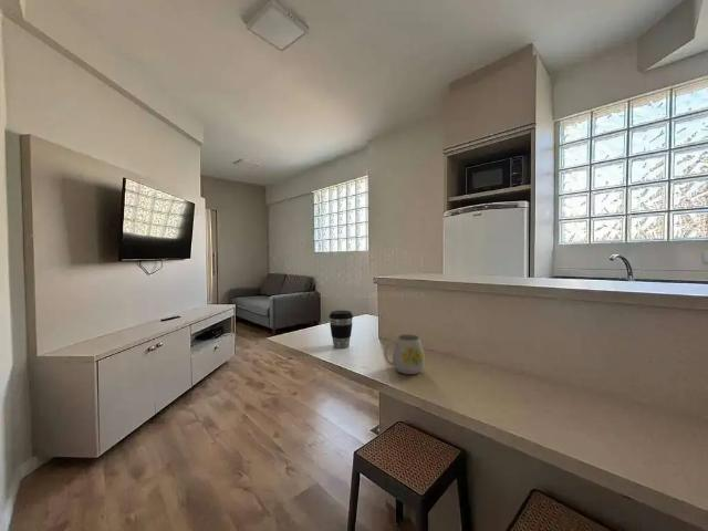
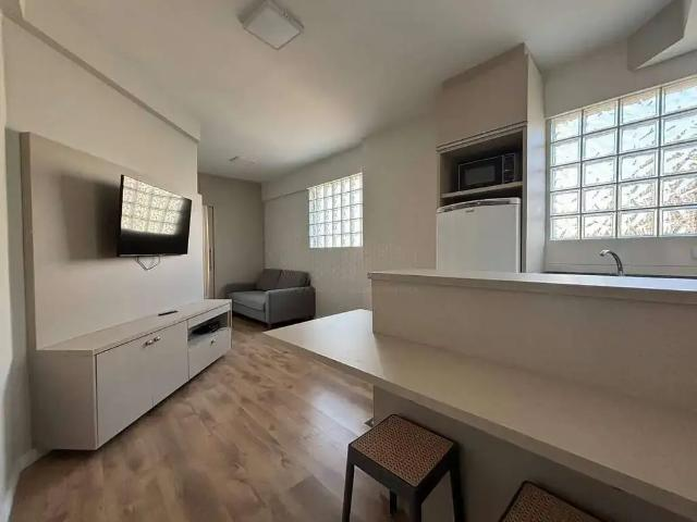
- mug [384,333,426,375]
- coffee cup [327,310,354,350]
